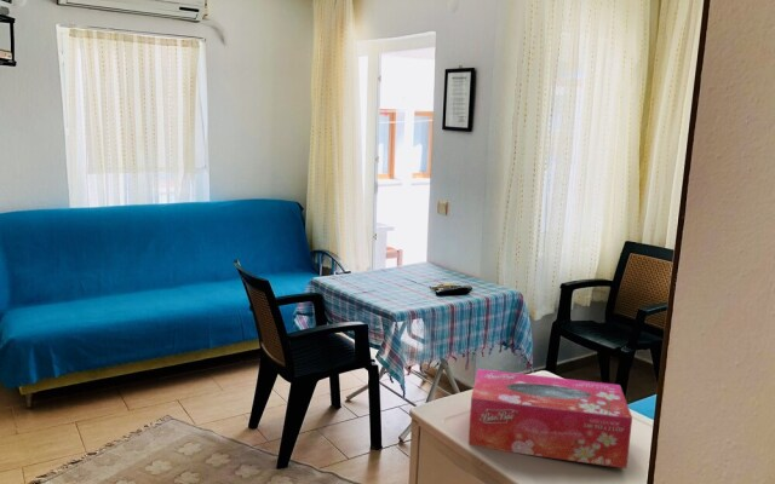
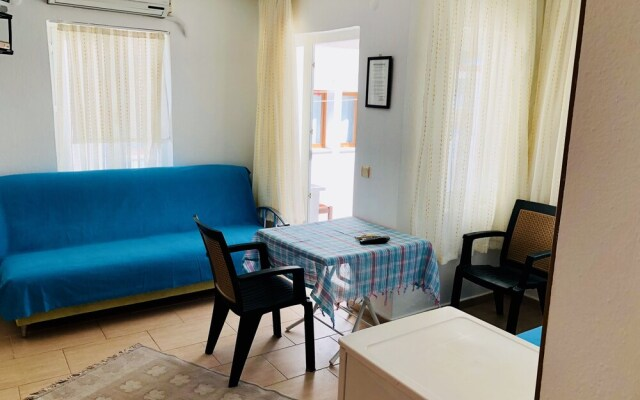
- tissue box [467,368,633,469]
